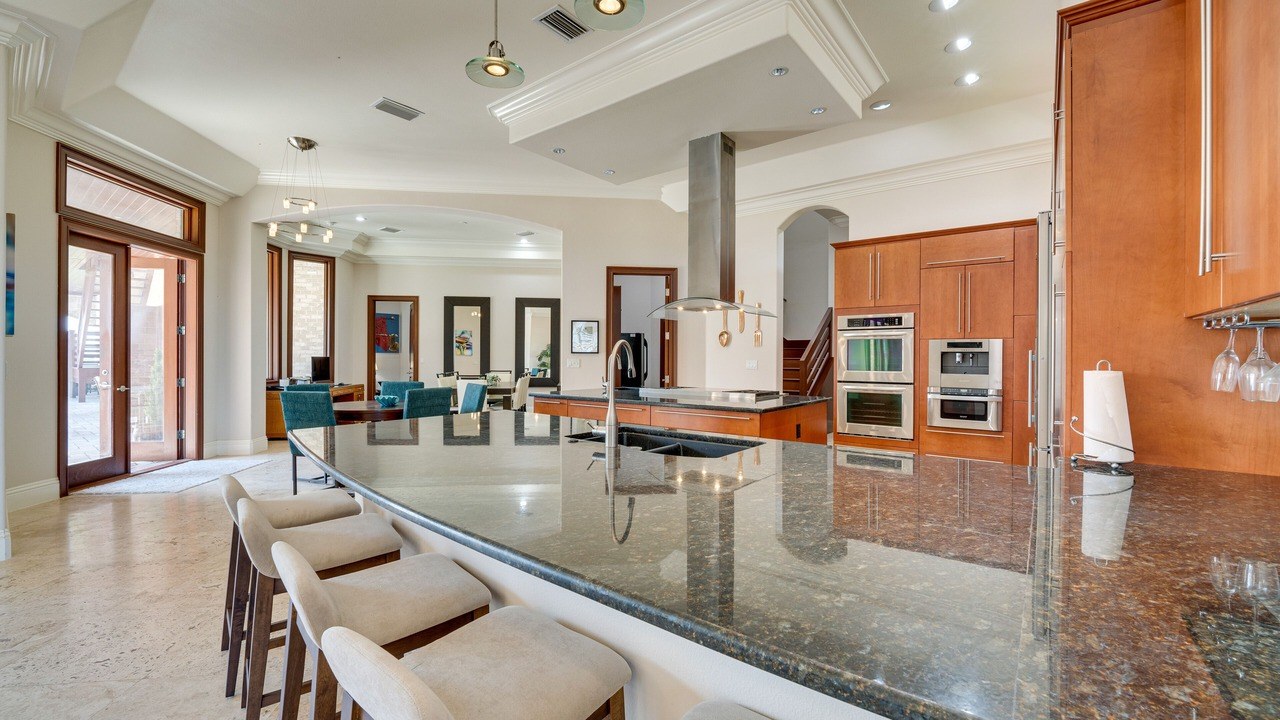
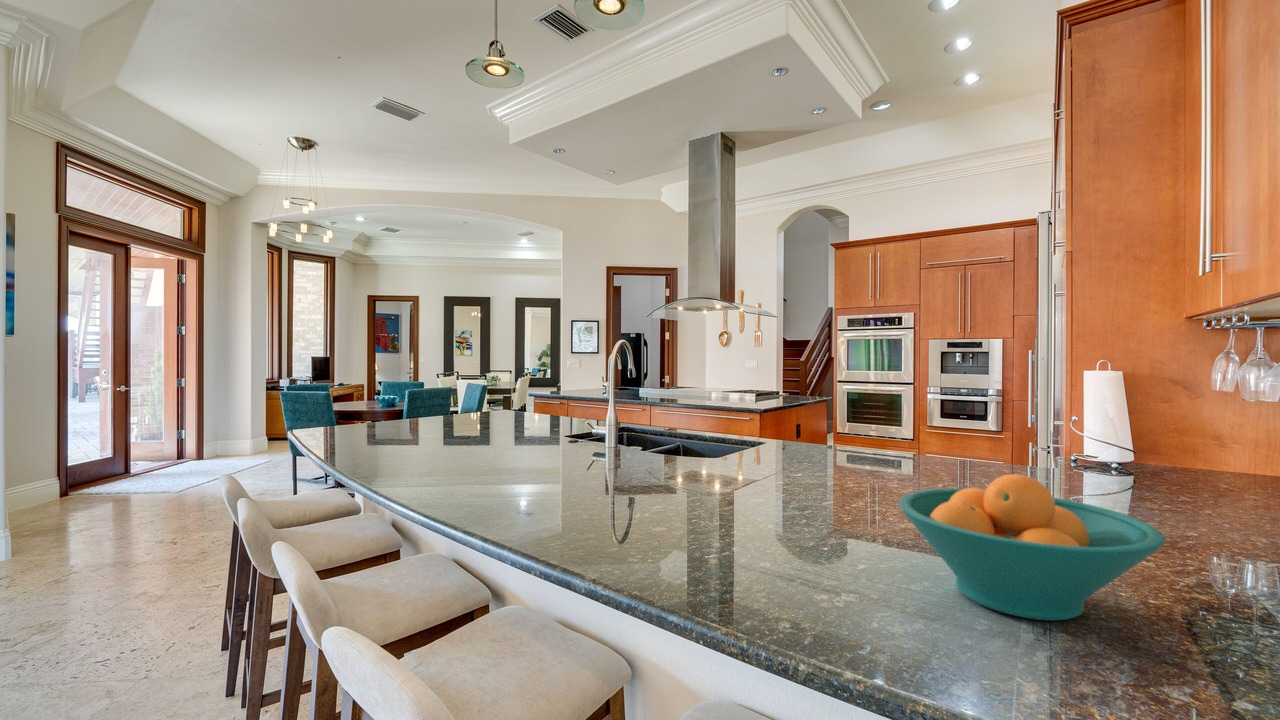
+ fruit bowl [898,473,1167,622]
